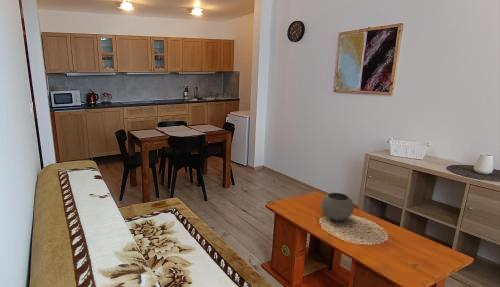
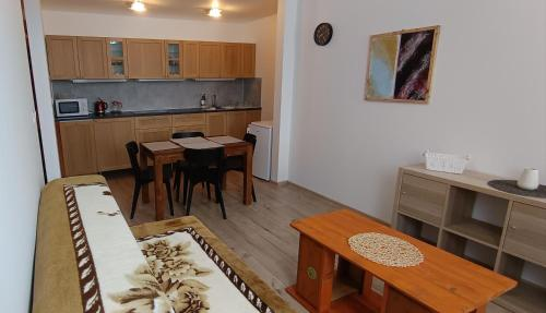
- bowl [320,192,355,222]
